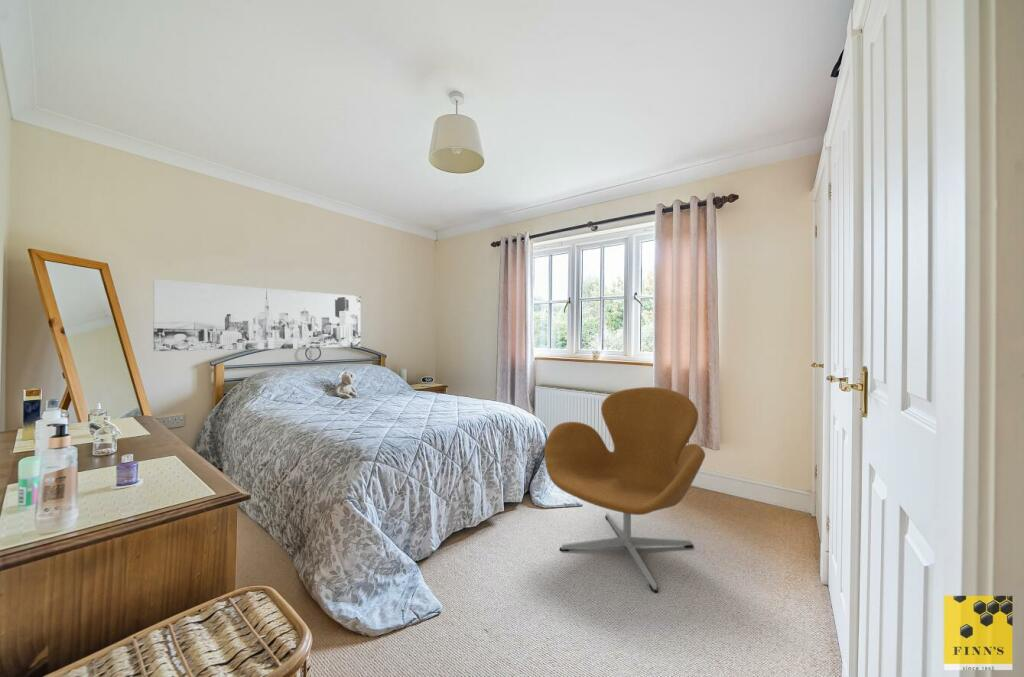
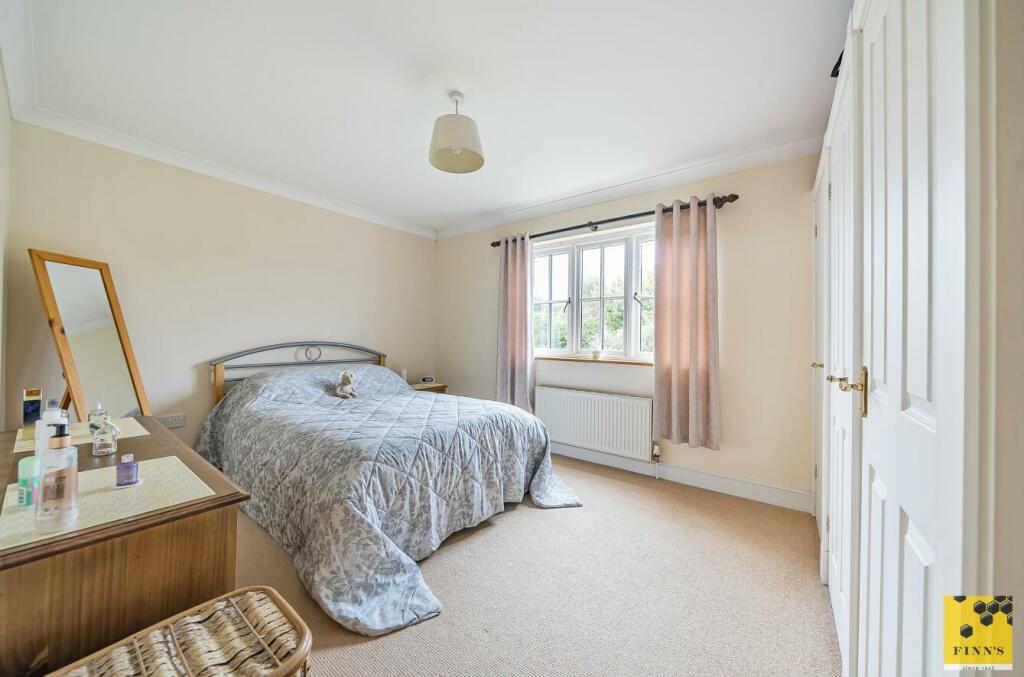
- wall art [152,278,362,352]
- armchair [544,386,706,593]
